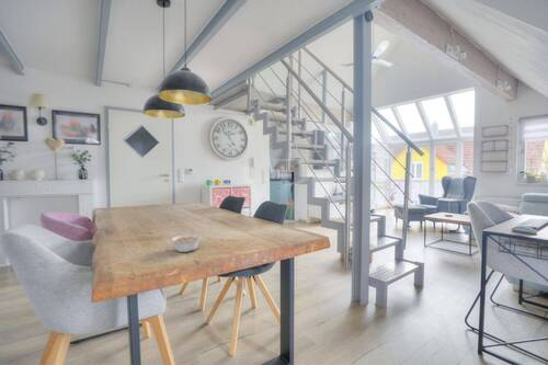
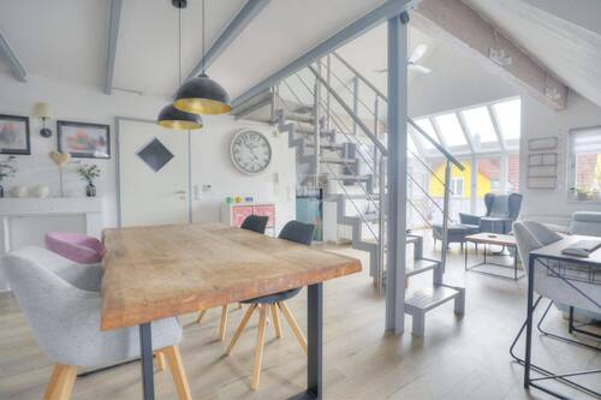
- legume [170,233,203,253]
